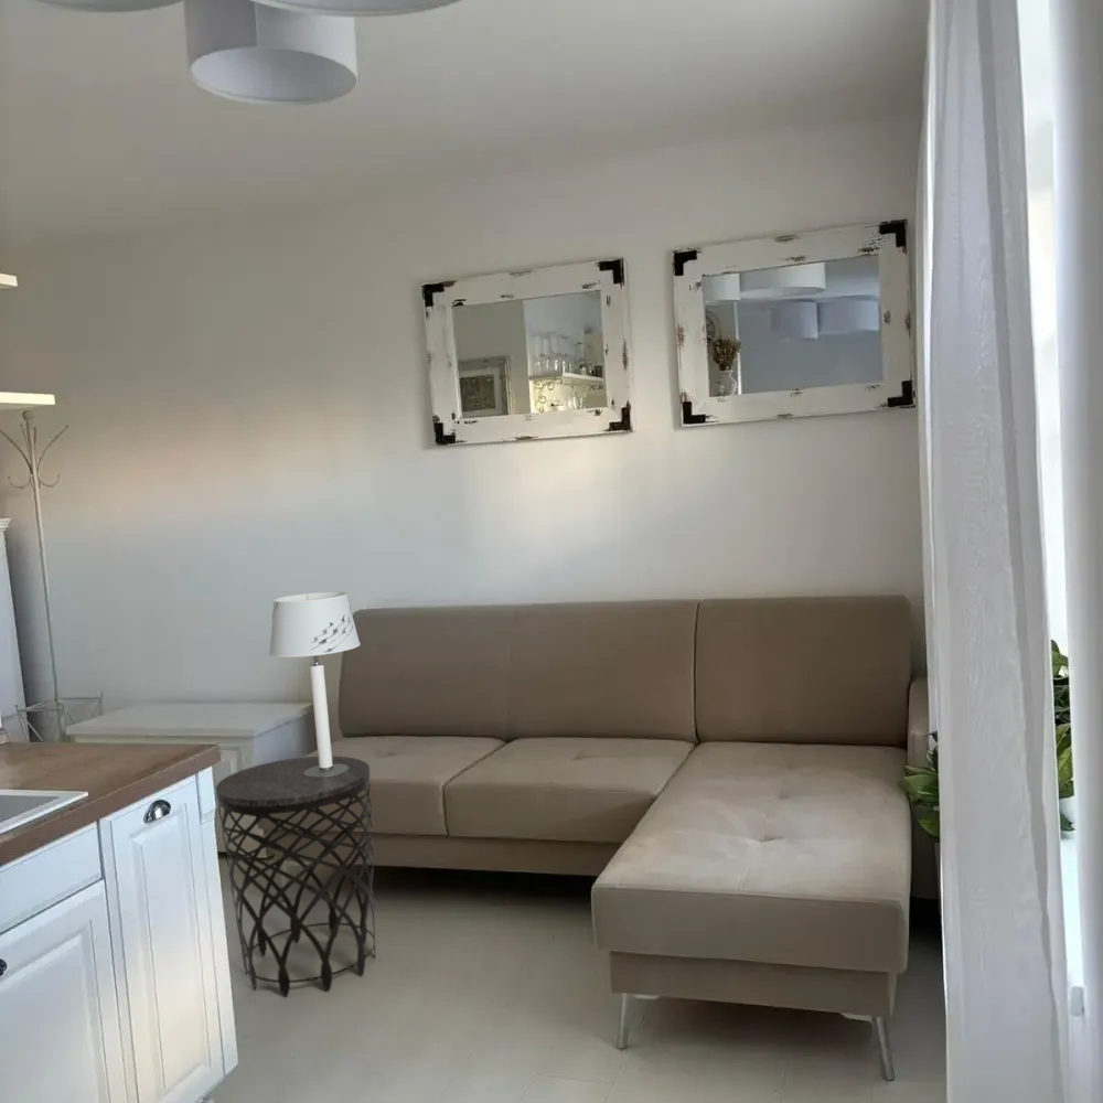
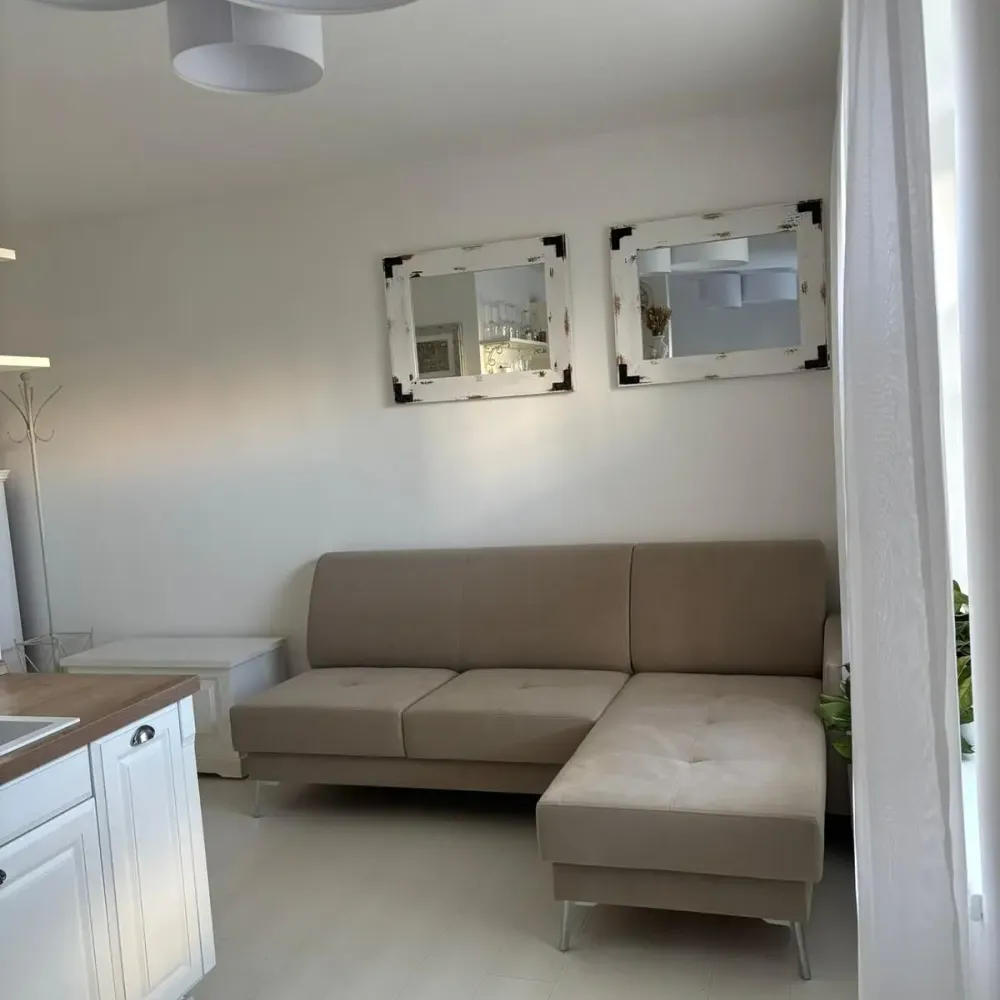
- table lamp [268,590,362,778]
- side table [215,756,377,998]
